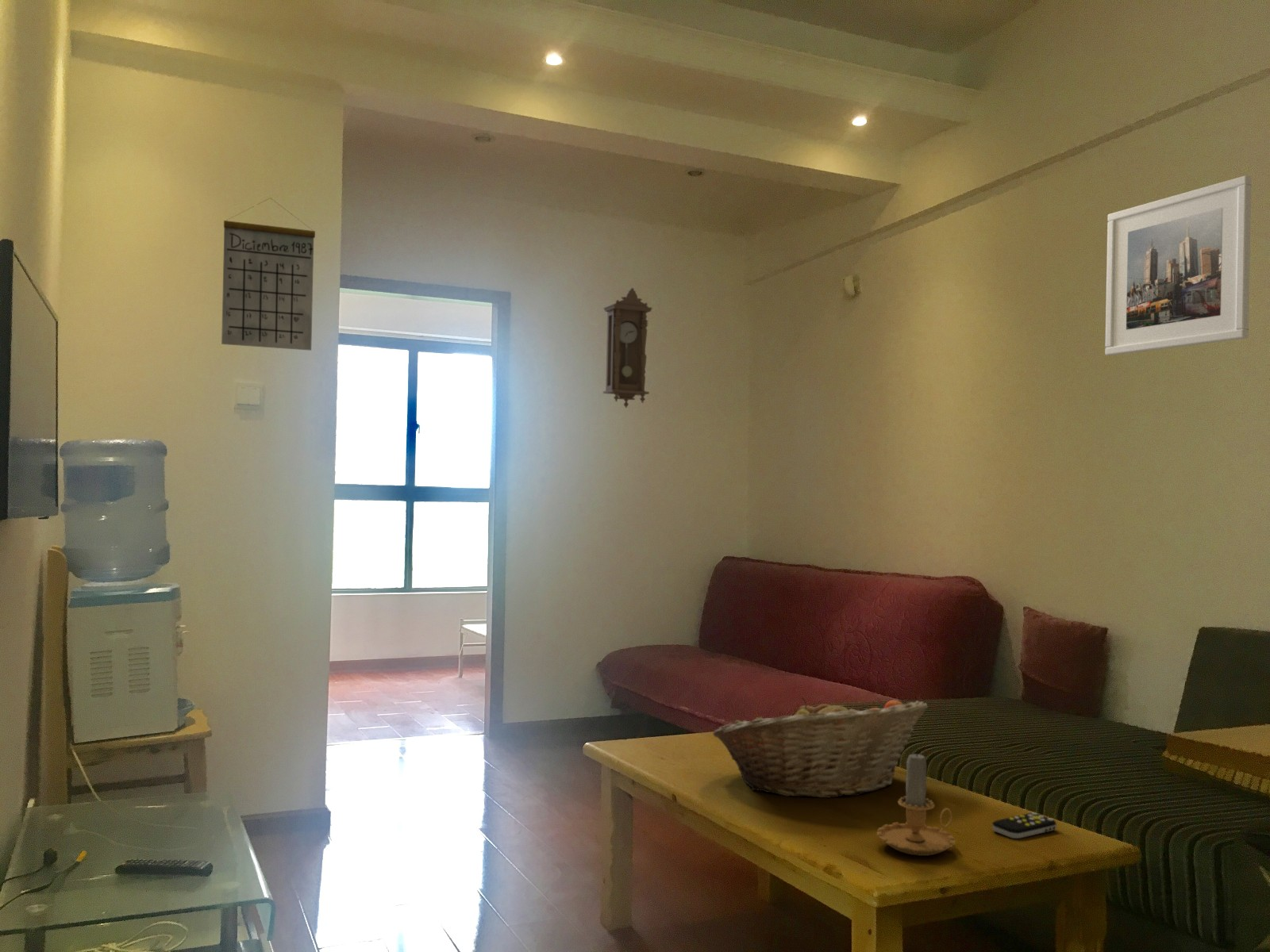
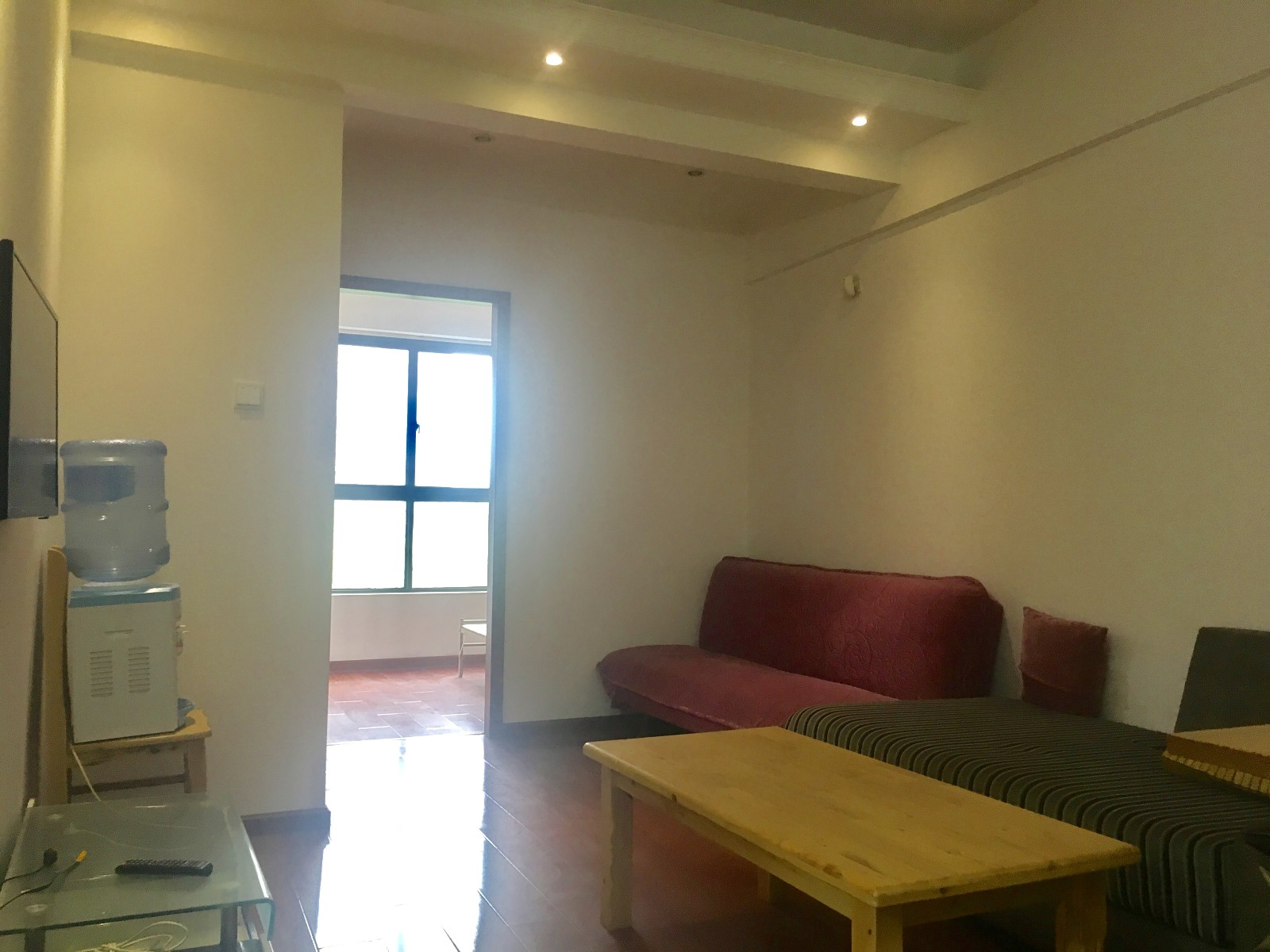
- candle [876,750,956,857]
- calendar [221,197,316,351]
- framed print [1104,175,1252,356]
- remote control [991,812,1057,839]
- pendulum clock [602,287,653,409]
- fruit basket [713,697,929,799]
